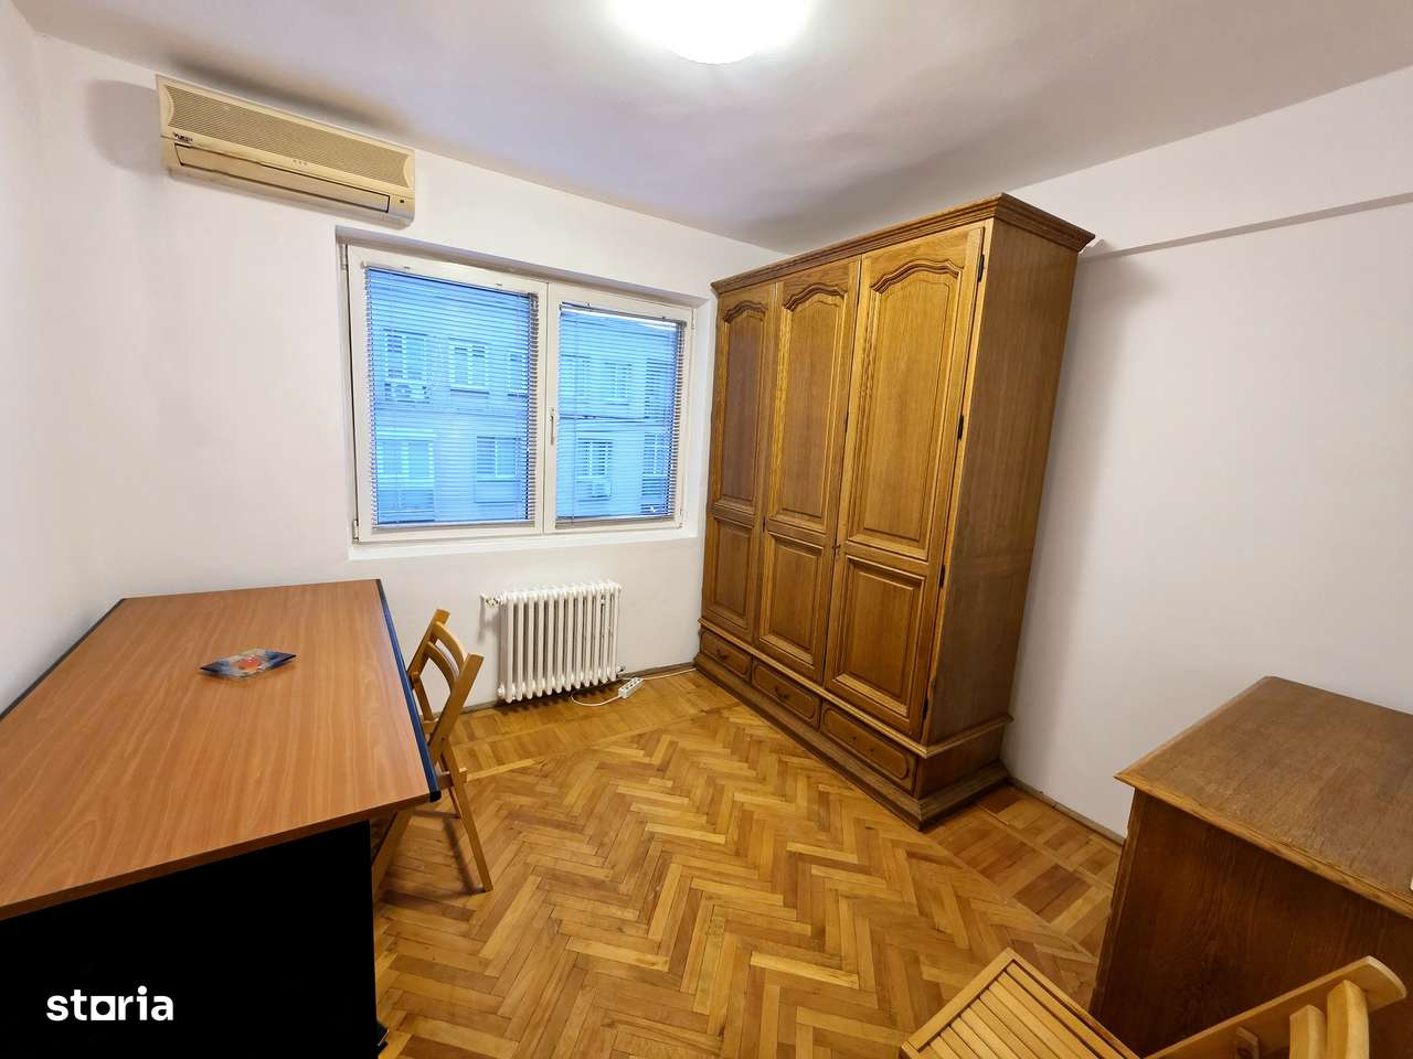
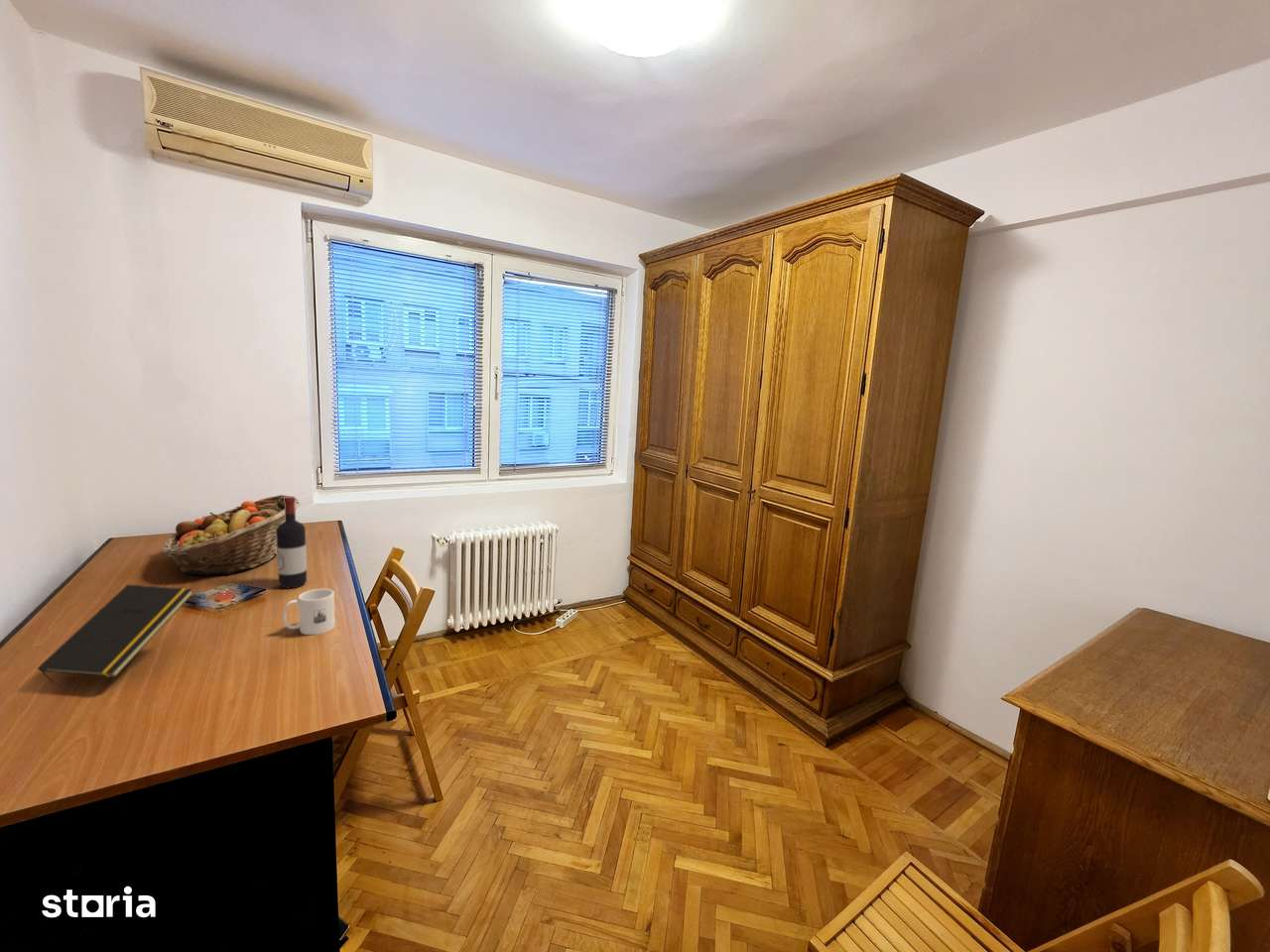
+ notepad [37,583,195,683]
+ fruit basket [161,494,301,576]
+ wine bottle [276,496,308,590]
+ mug [282,588,336,636]
